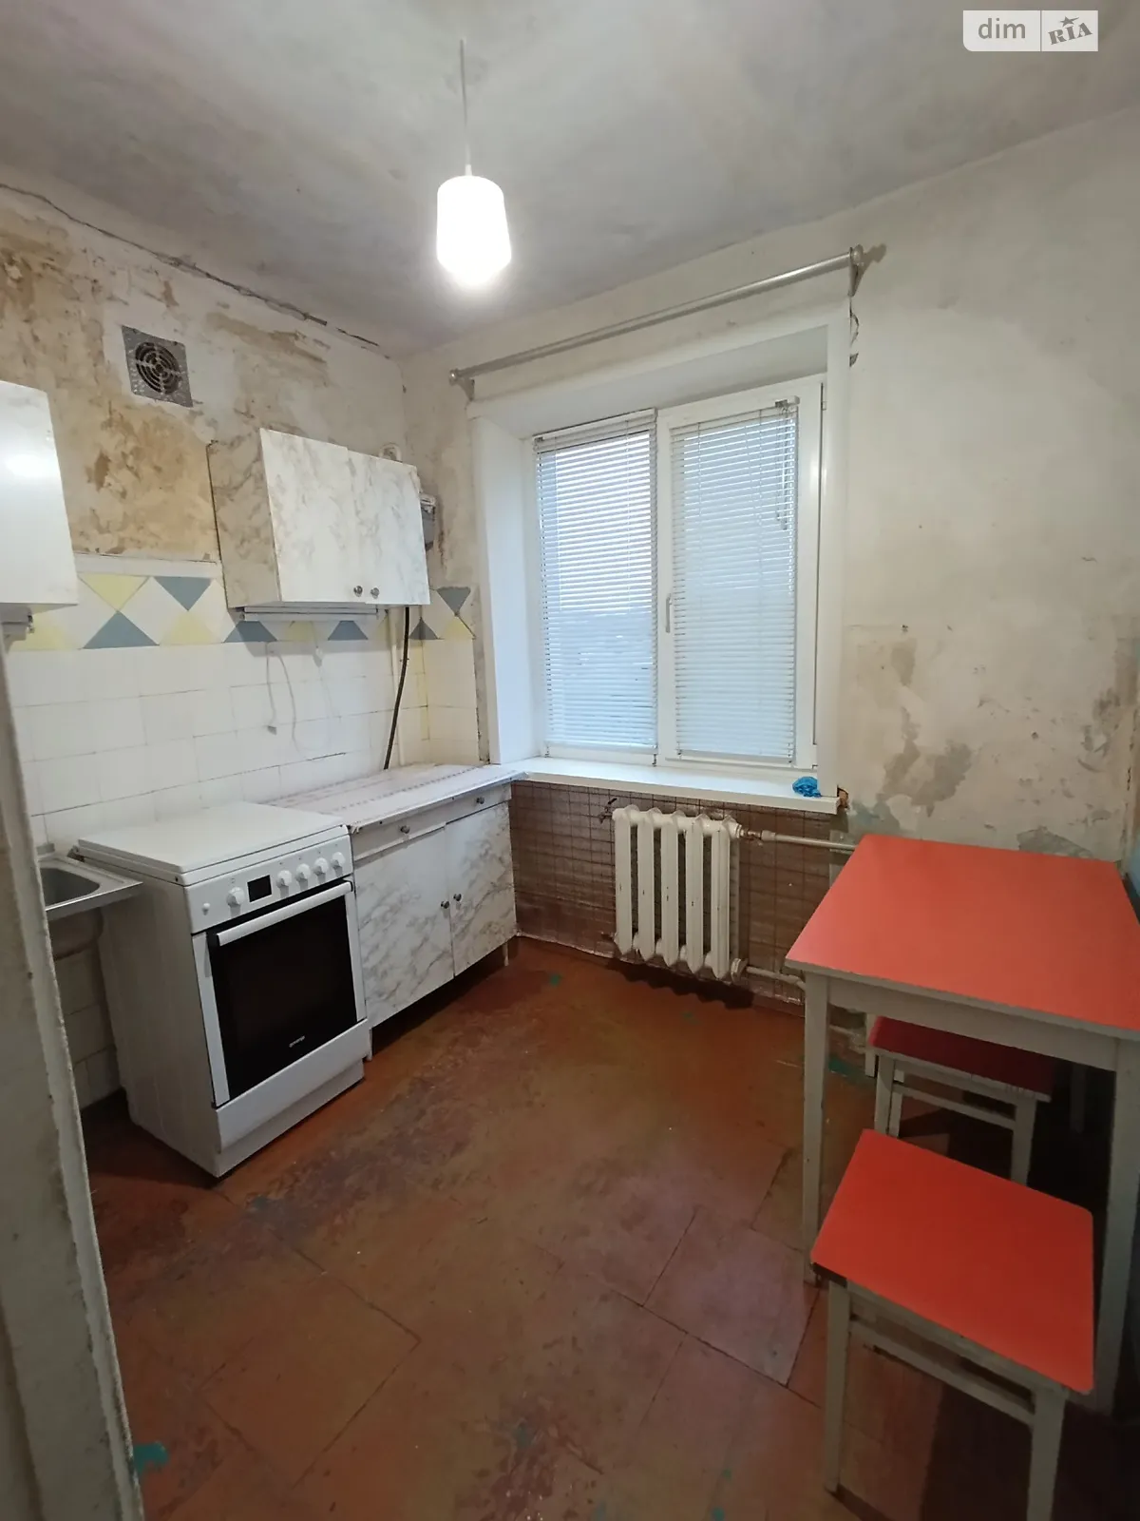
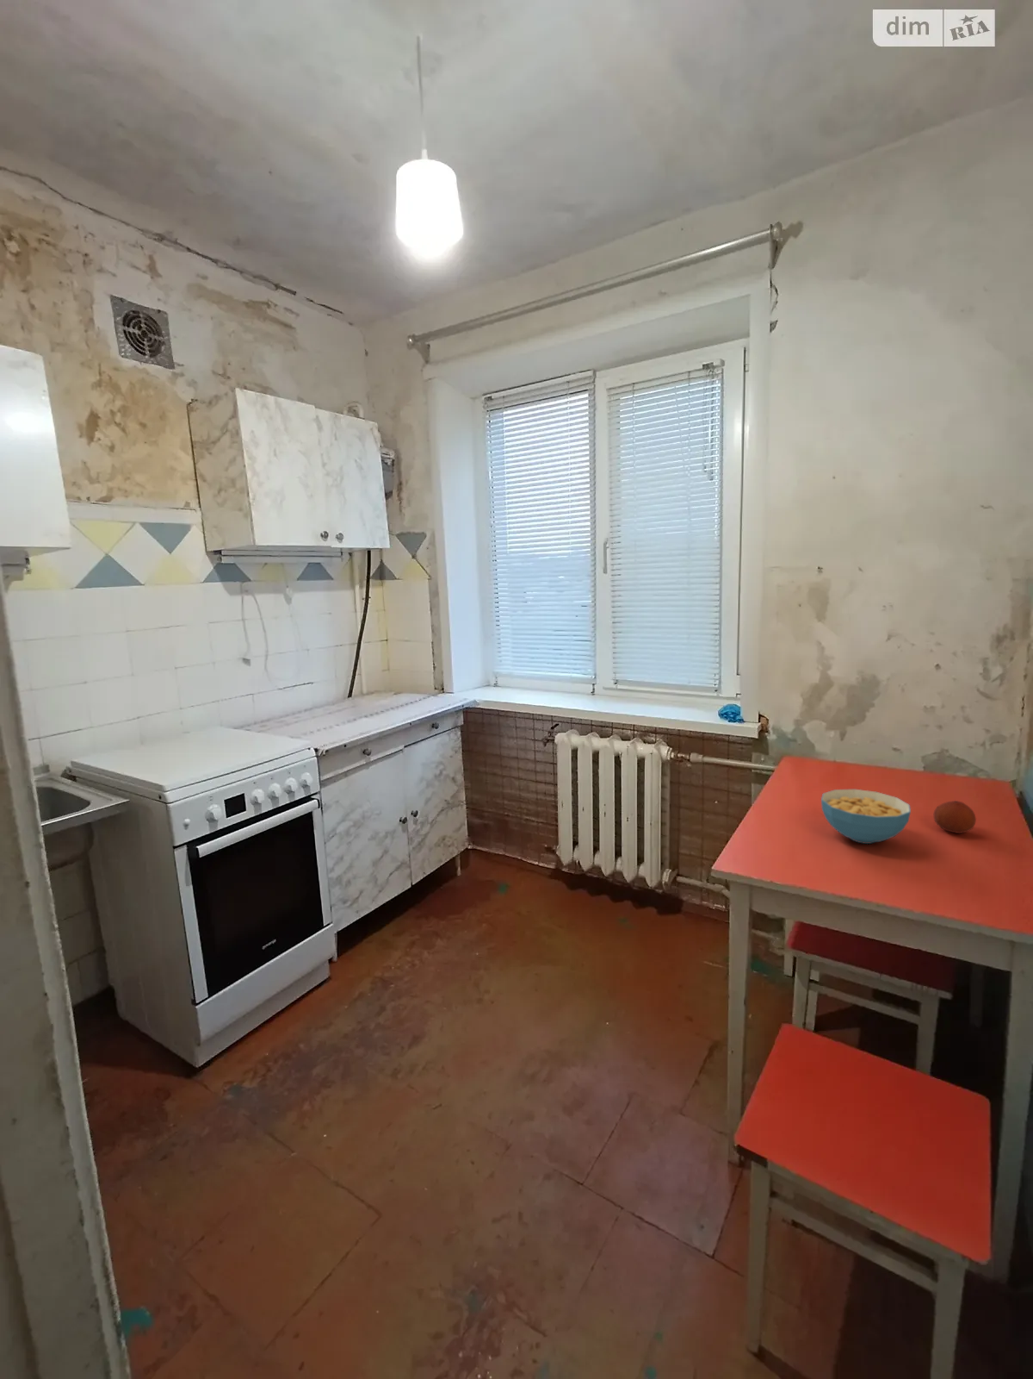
+ fruit [933,800,977,834]
+ cereal bowl [820,788,911,845]
